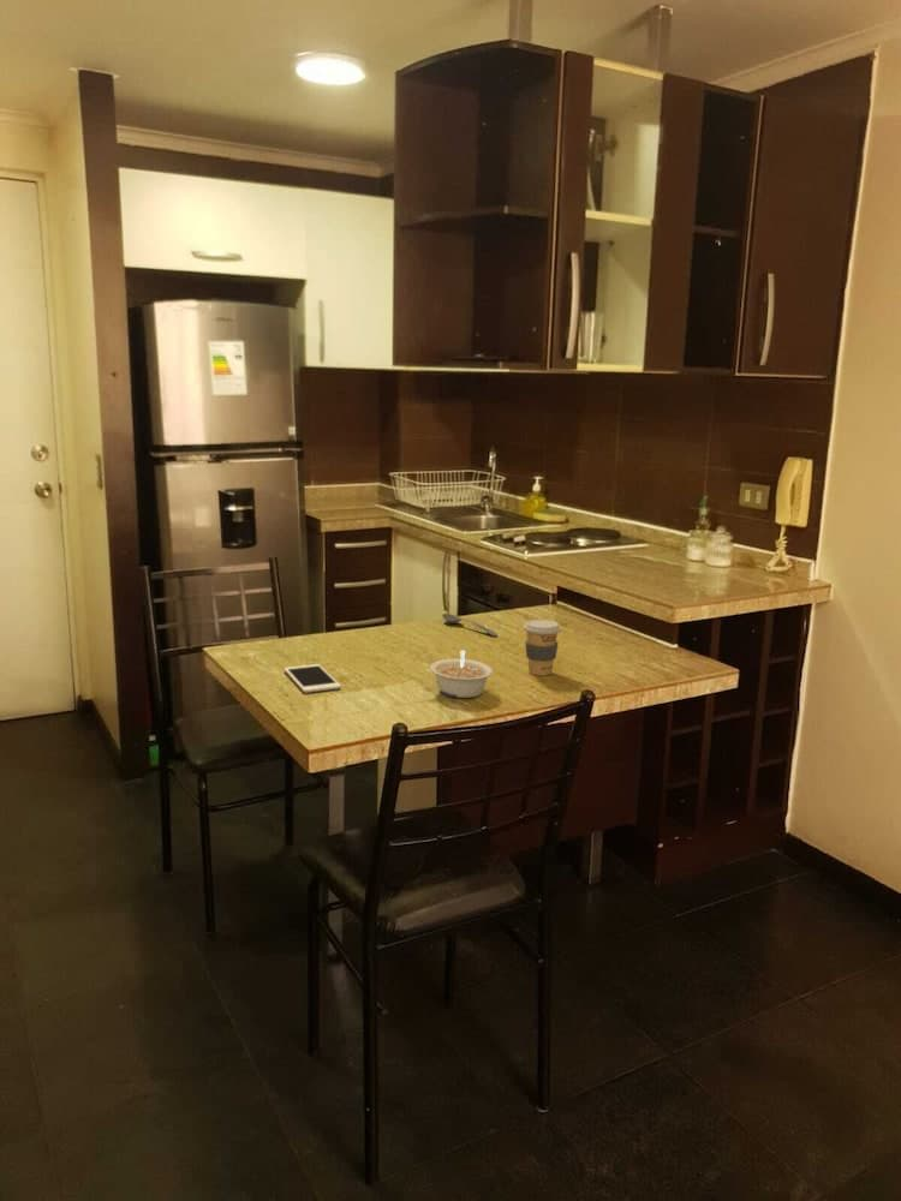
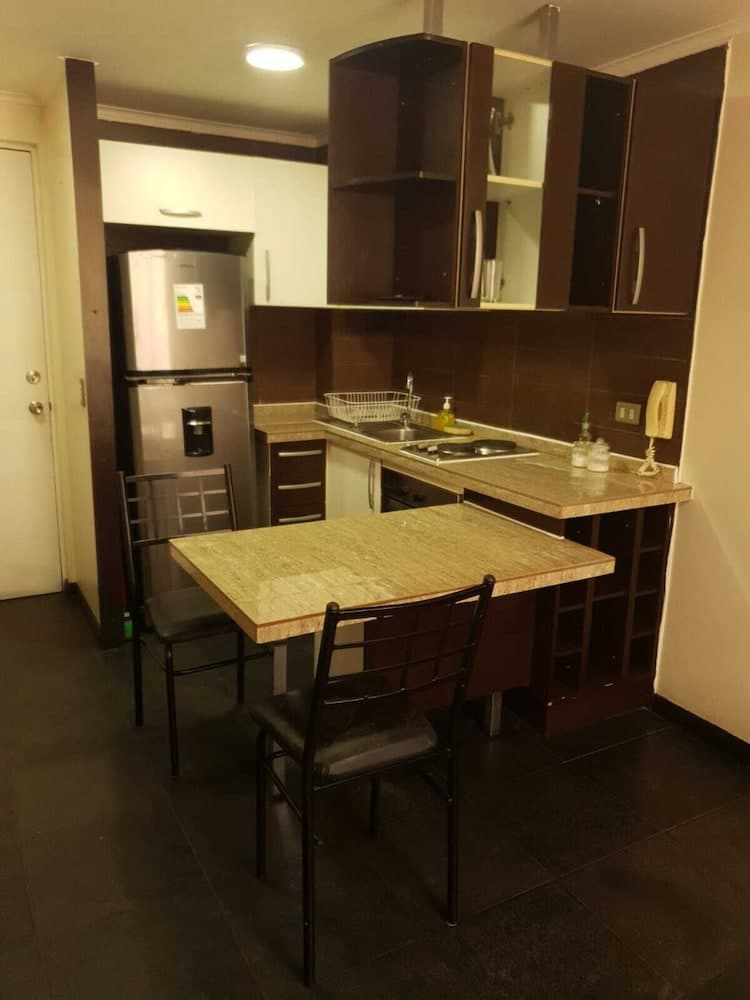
- cell phone [284,663,342,694]
- soupspoon [441,613,499,638]
- legume [429,650,494,699]
- coffee cup [523,619,562,677]
